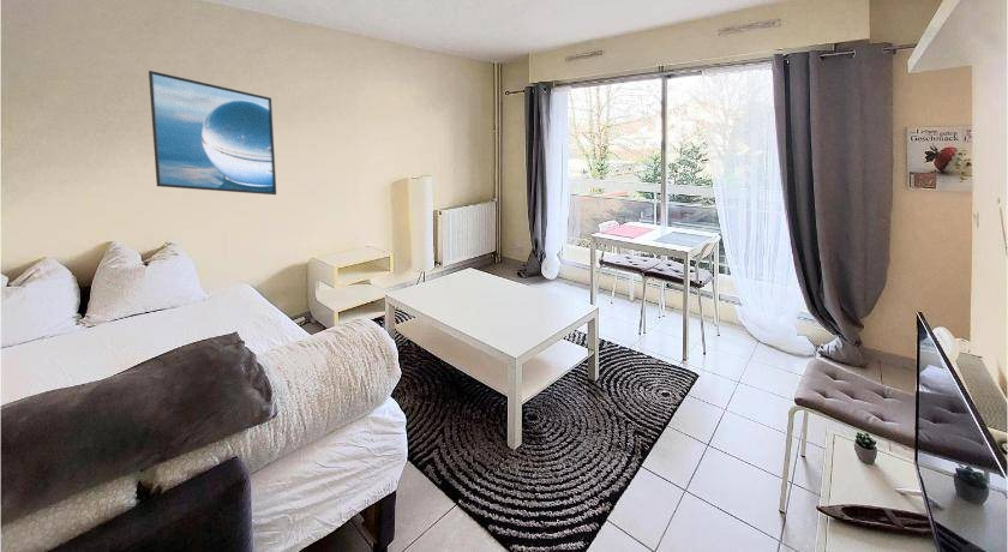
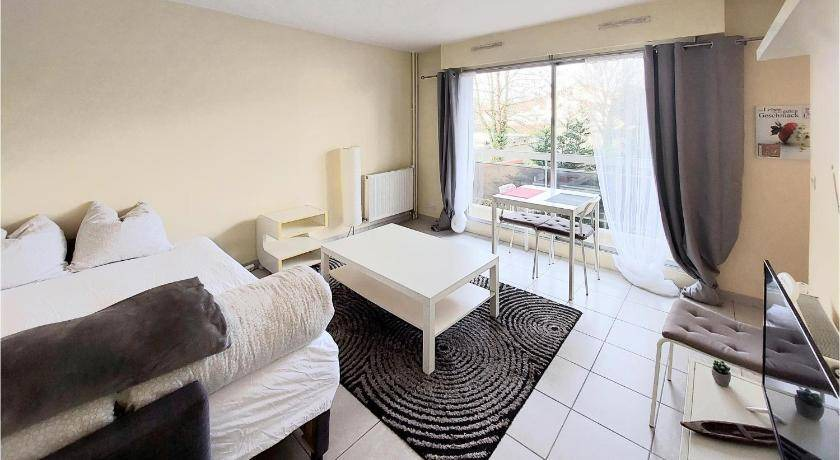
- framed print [148,70,277,196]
